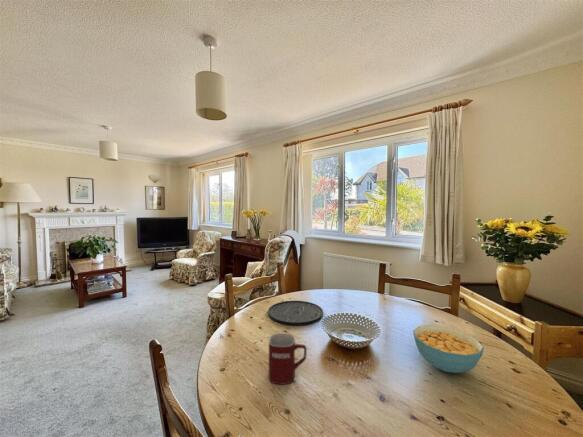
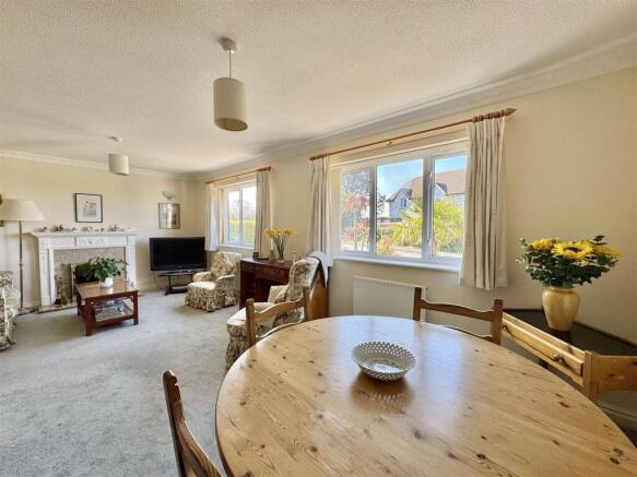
- plate [267,300,324,326]
- cereal bowl [412,324,485,374]
- mug [268,332,308,385]
